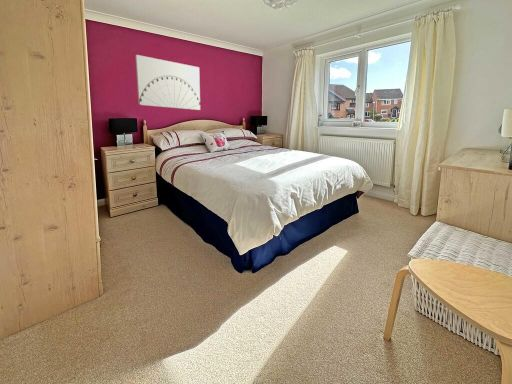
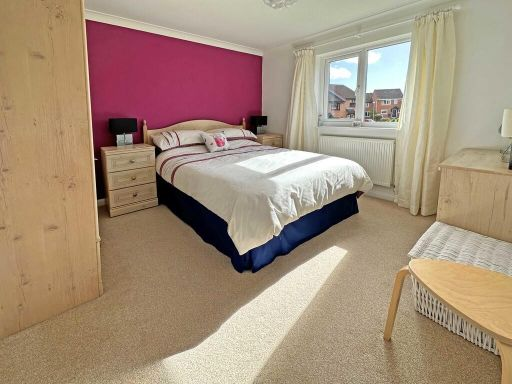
- wall art [135,54,201,111]
